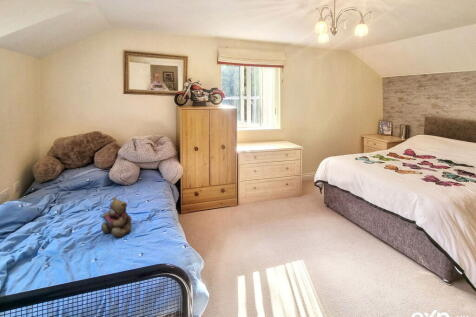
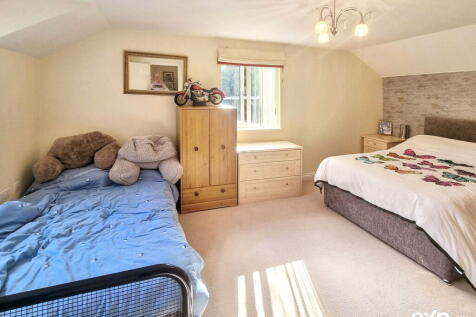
- teddy bear [100,196,133,239]
